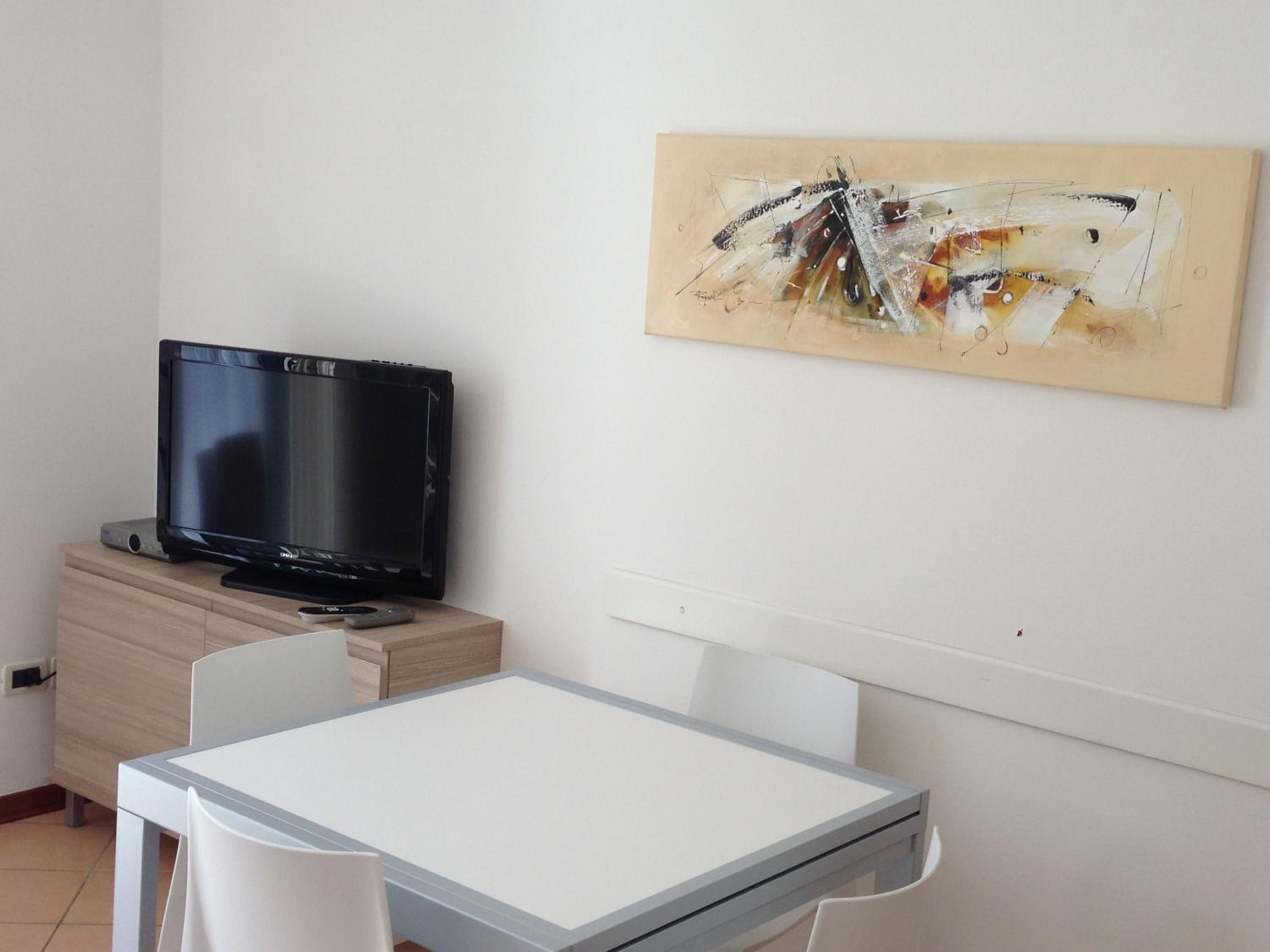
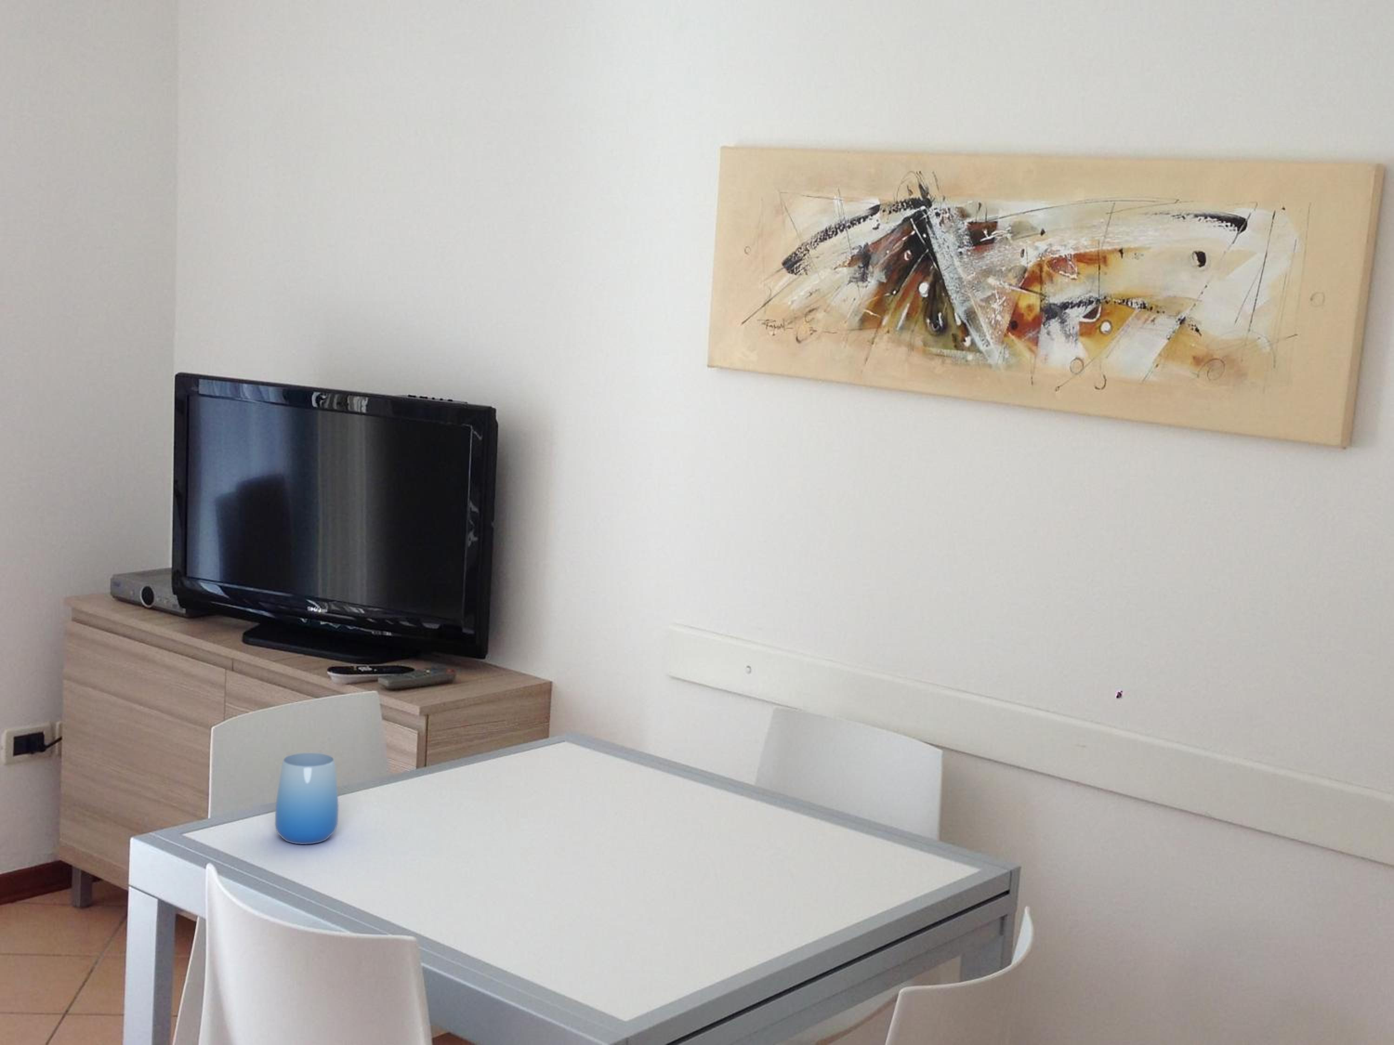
+ cup [274,752,339,845]
